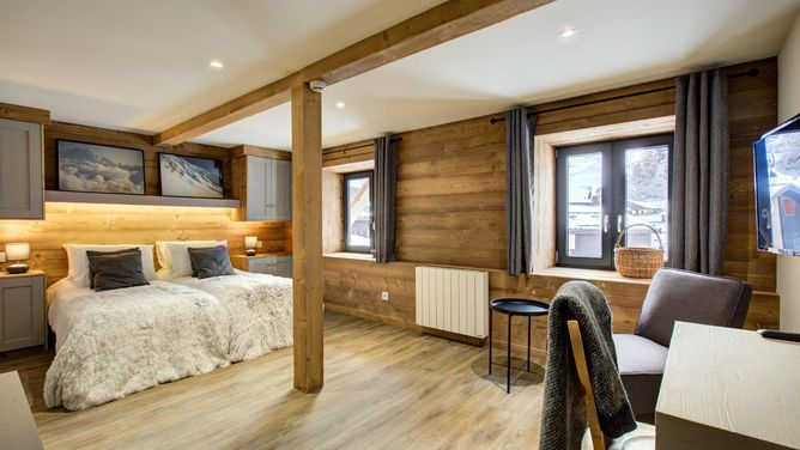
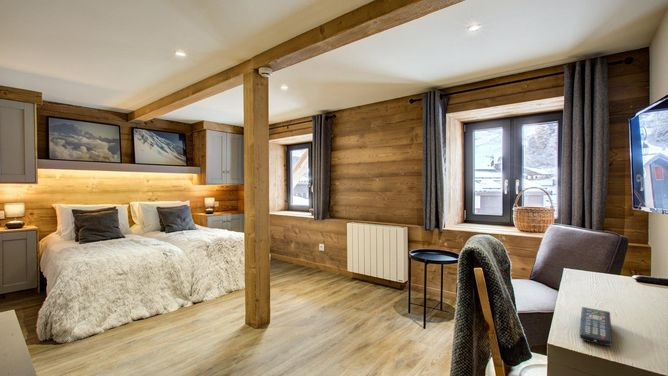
+ remote control [578,306,613,347]
